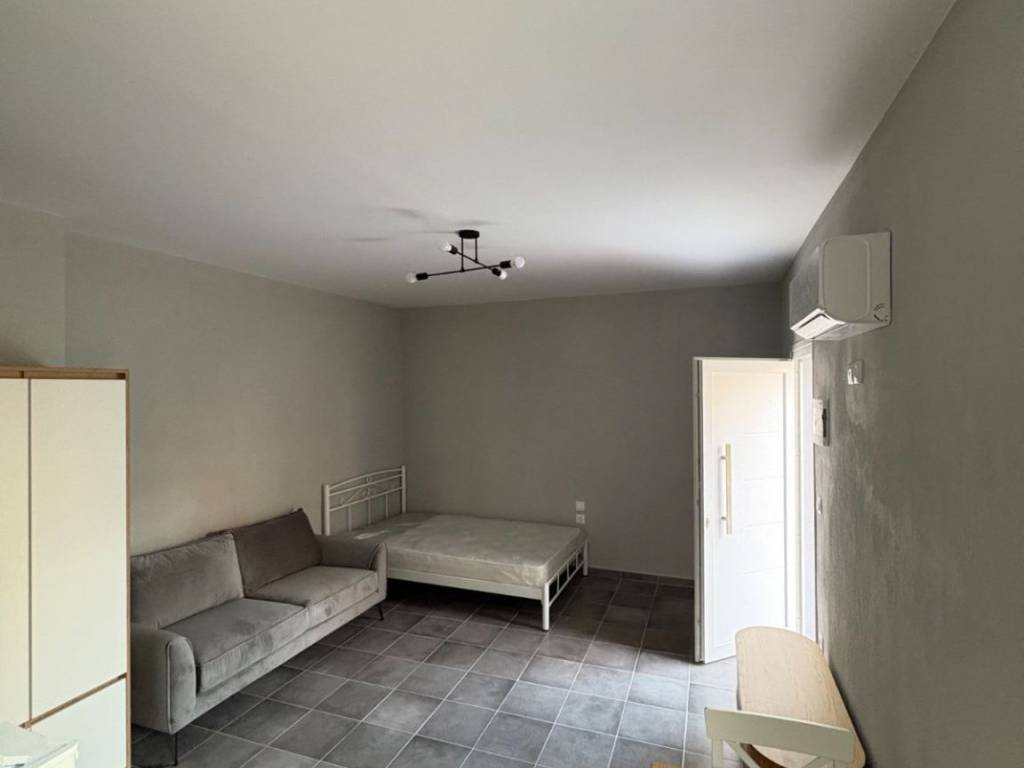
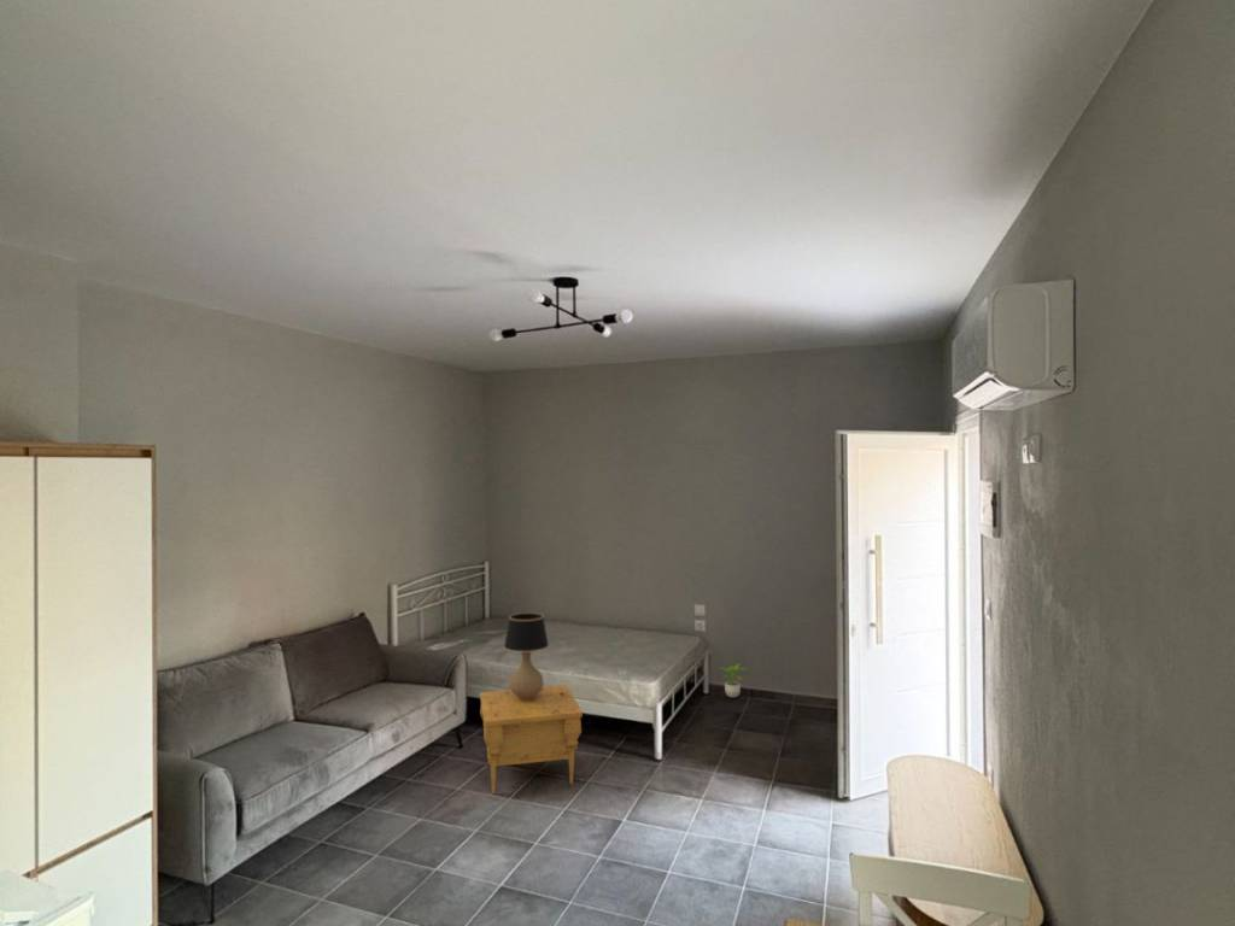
+ table lamp [502,611,563,709]
+ potted plant [719,662,748,698]
+ nightstand [479,684,584,796]
